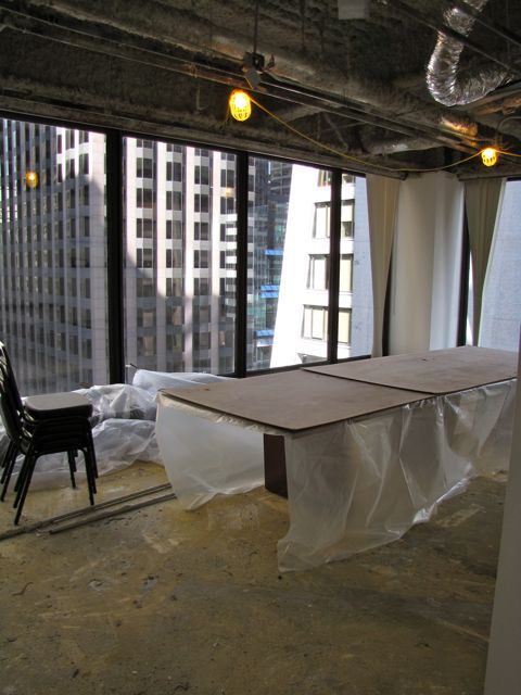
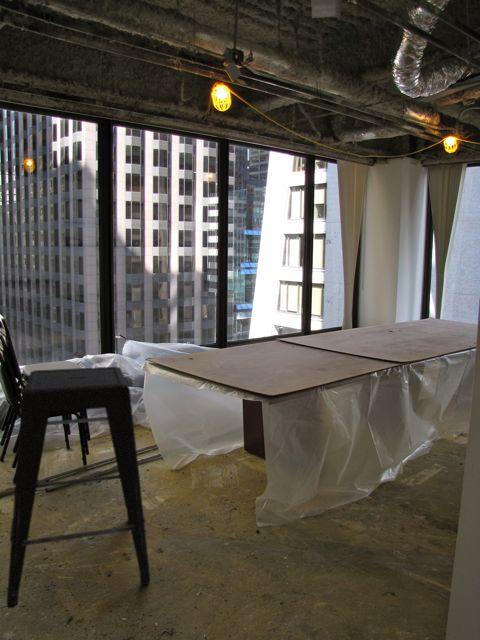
+ stool [6,366,151,609]
